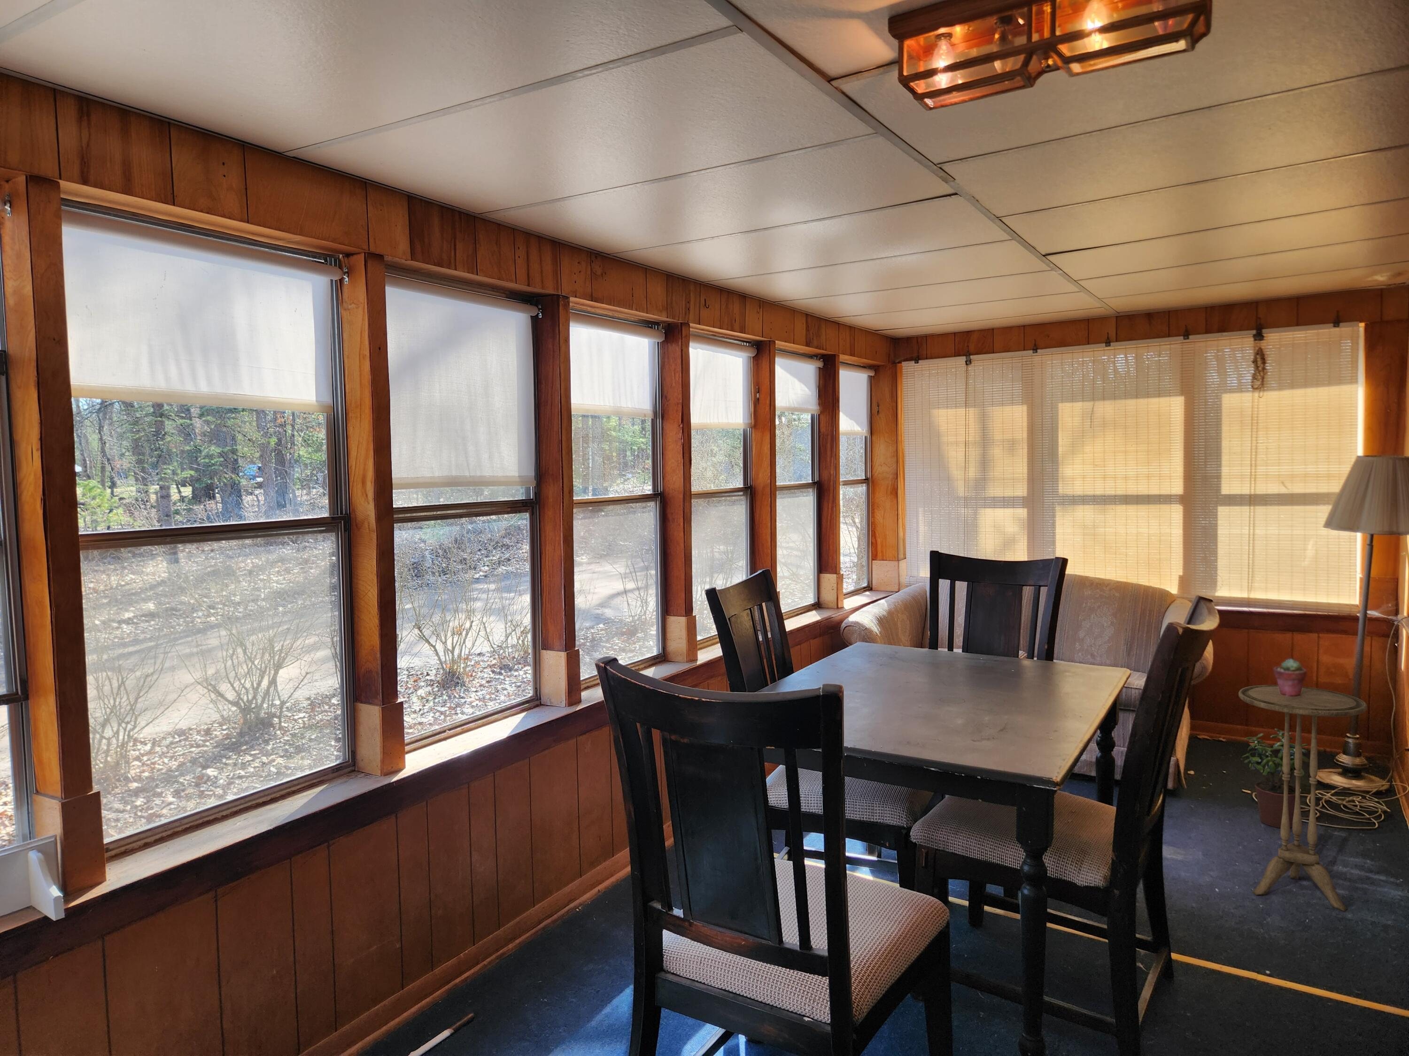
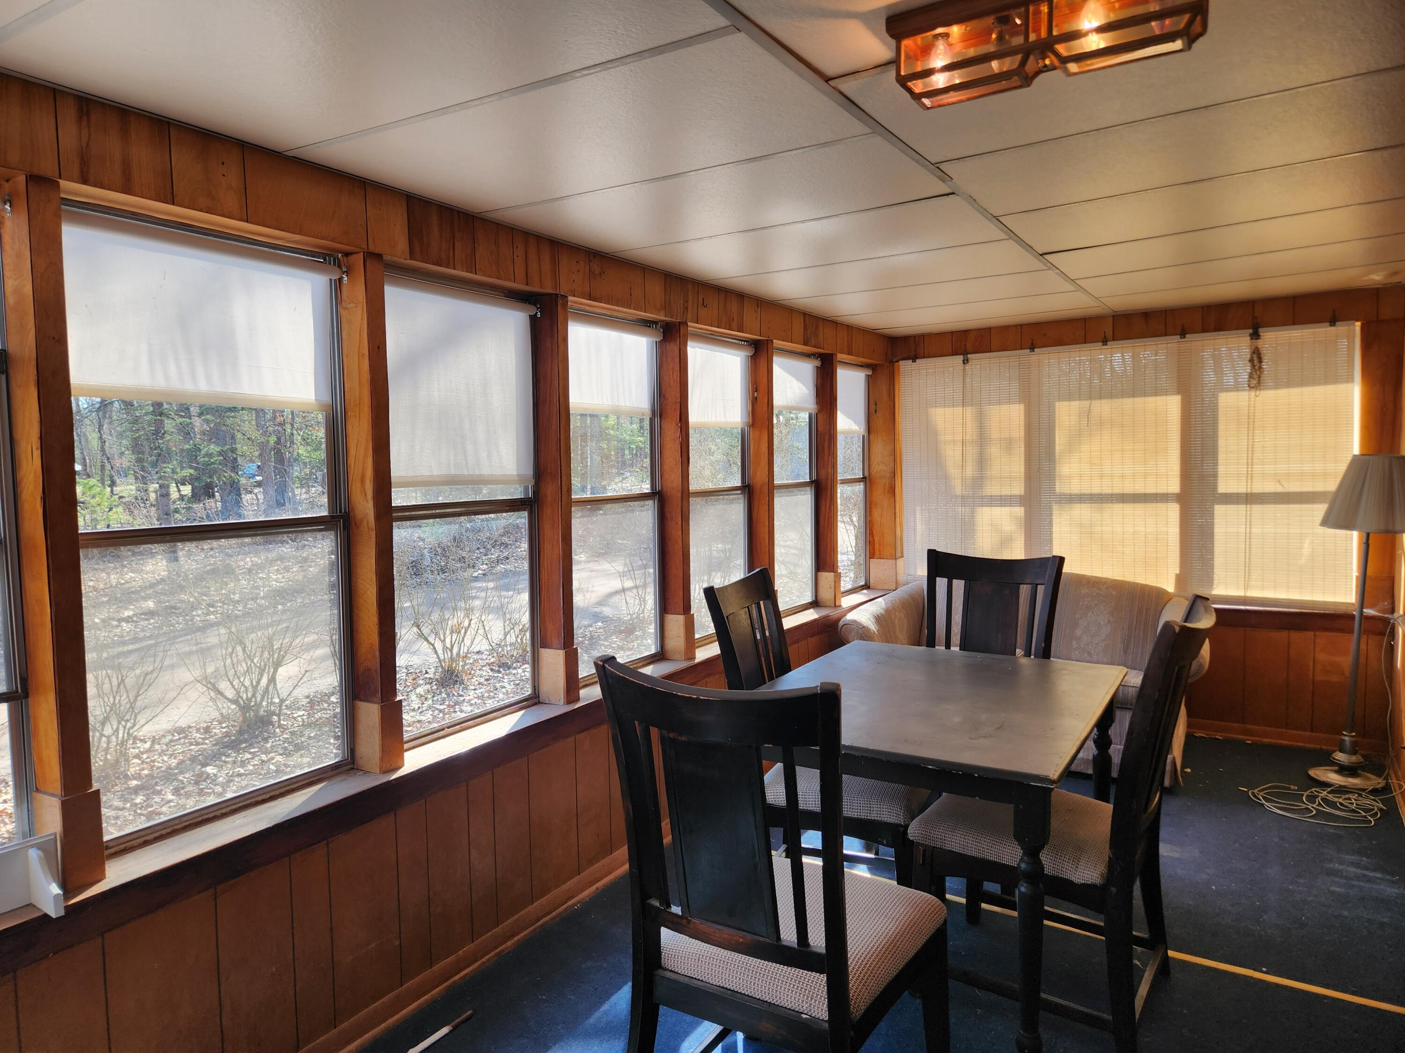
- potted succulent [1273,658,1307,697]
- potted plant [1241,728,1310,829]
- side table [1238,684,1368,912]
